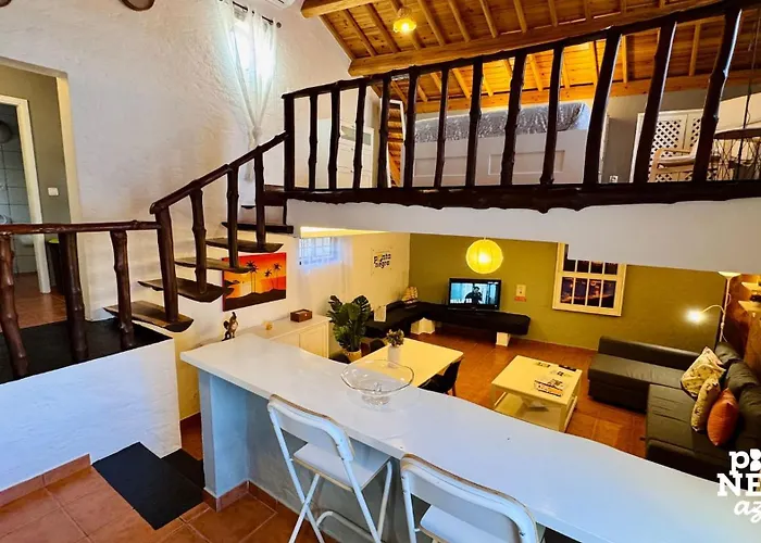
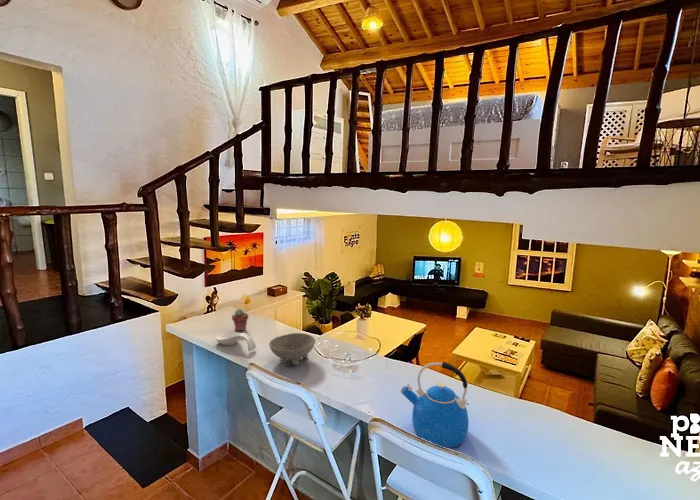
+ kettle [400,360,470,449]
+ potted succulent [231,308,249,332]
+ spoon rest [215,331,257,352]
+ bowl [268,332,316,366]
